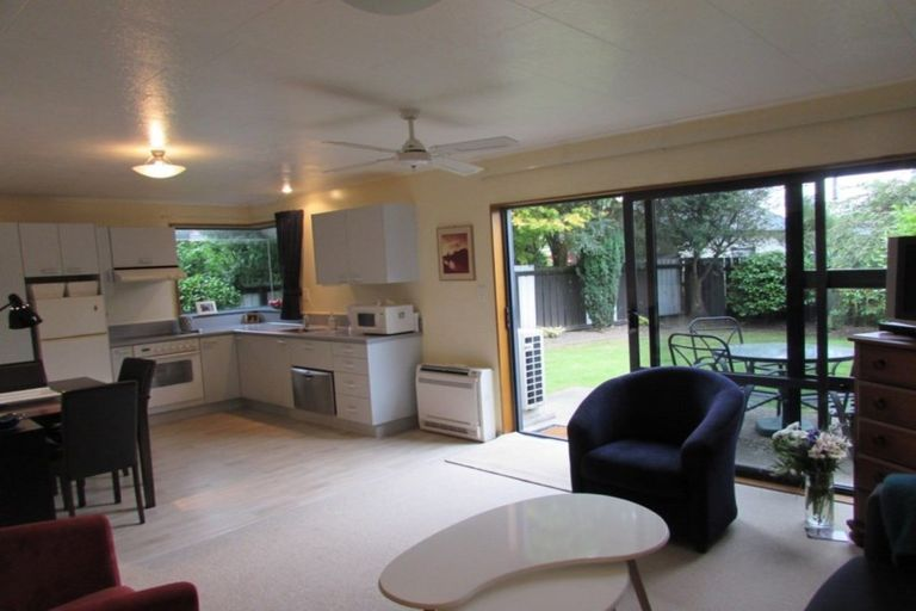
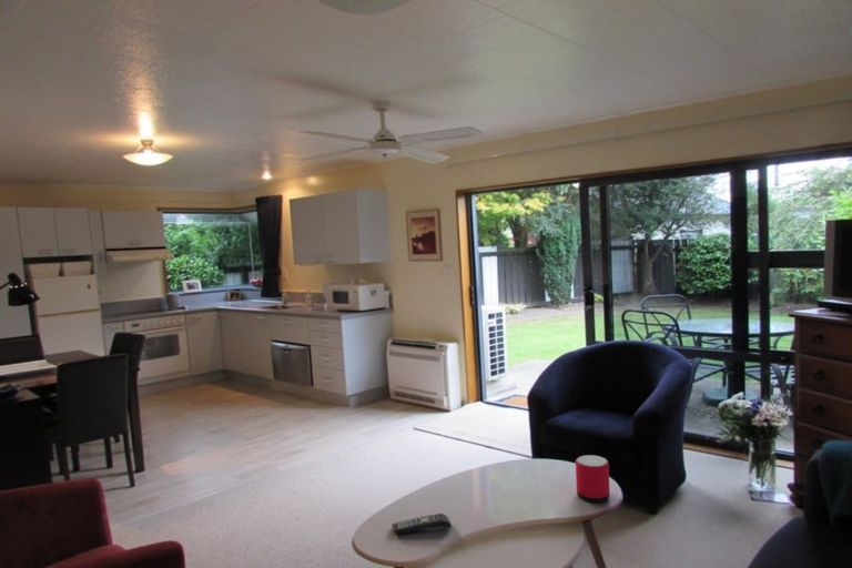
+ speaker [575,454,611,504]
+ remote control [392,513,453,536]
